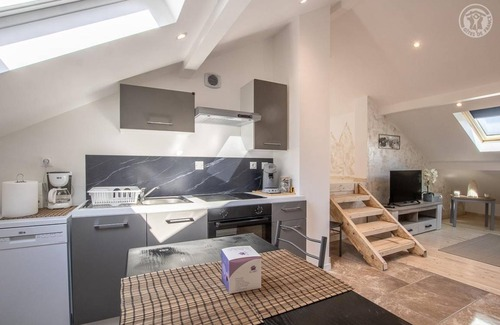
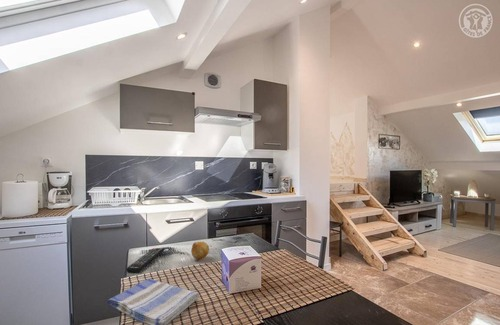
+ remote control [126,247,166,274]
+ dish towel [106,278,200,325]
+ fruit [190,241,210,261]
